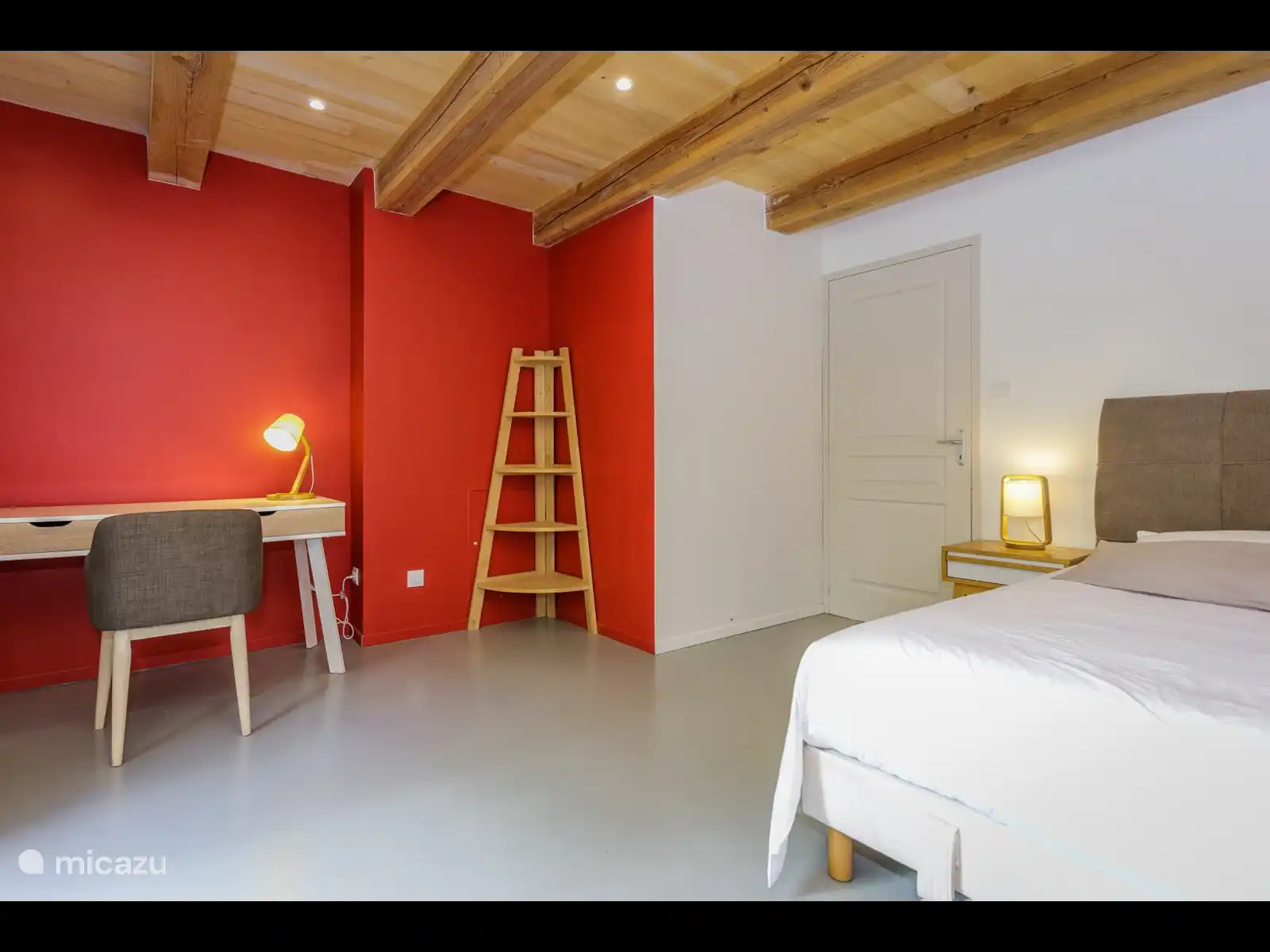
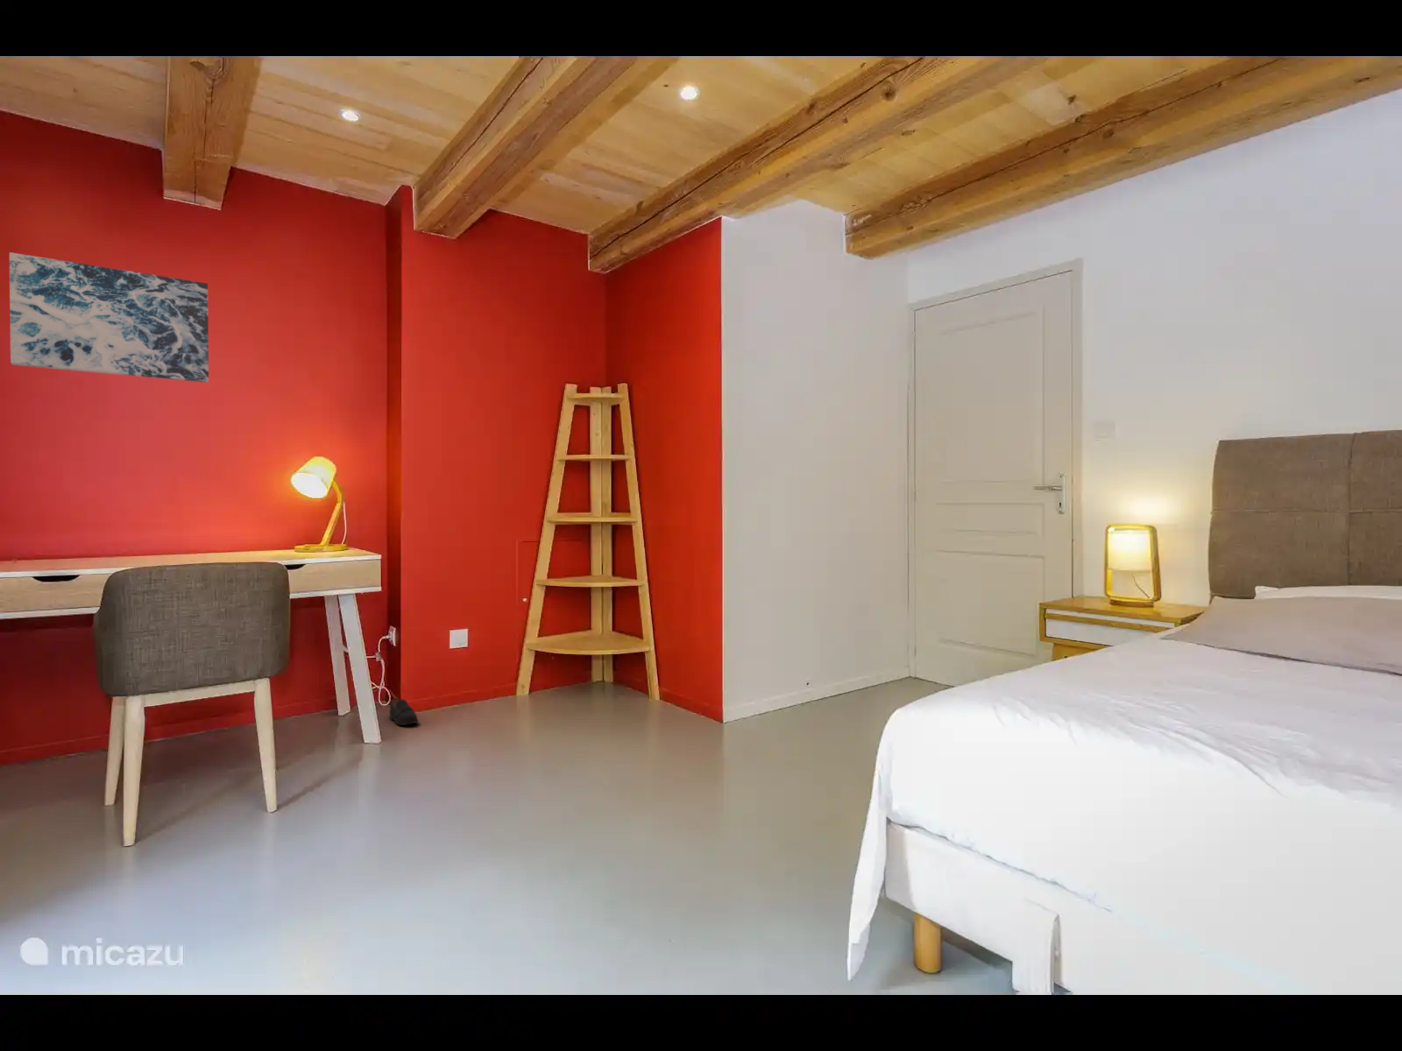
+ wall art [9,252,210,383]
+ shoe [389,697,418,726]
